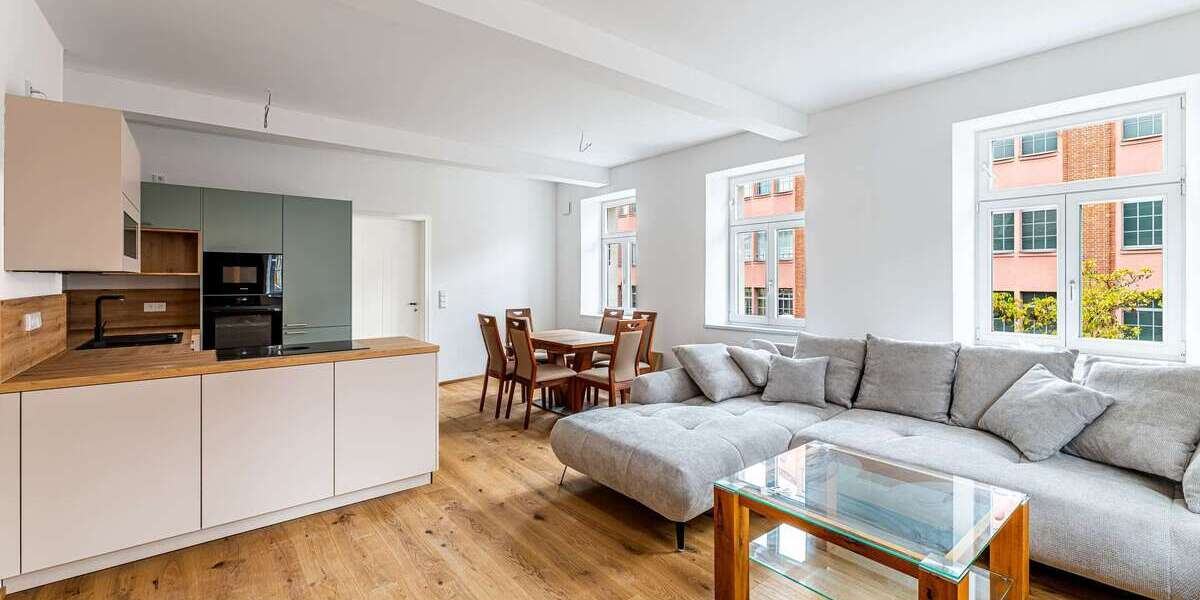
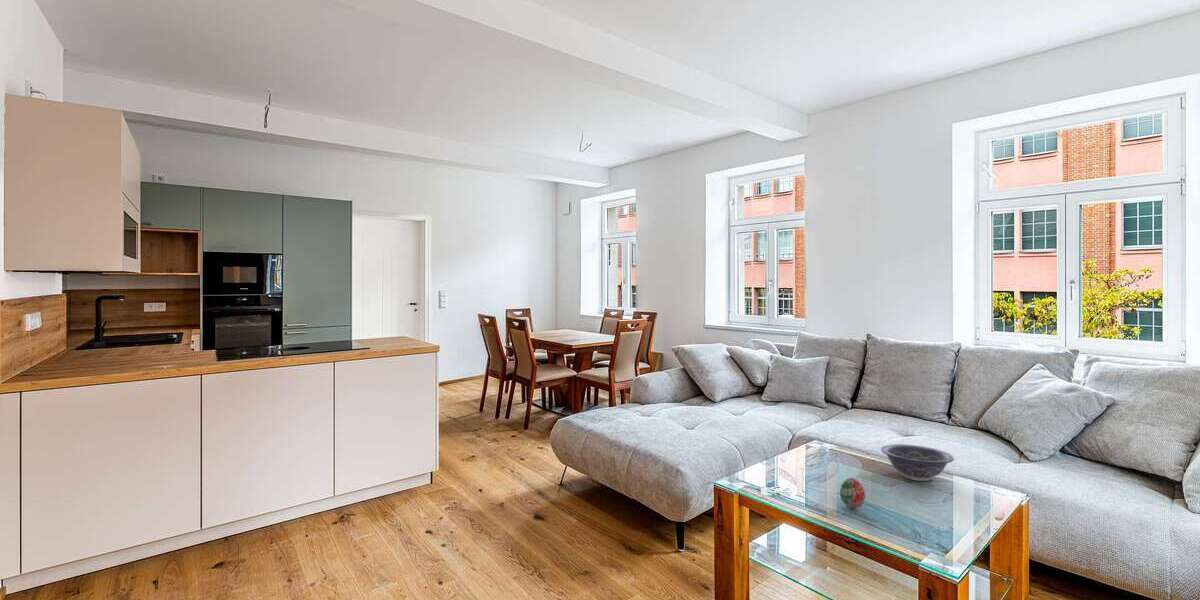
+ decorative egg [839,477,866,509]
+ decorative bowl [880,443,955,482]
